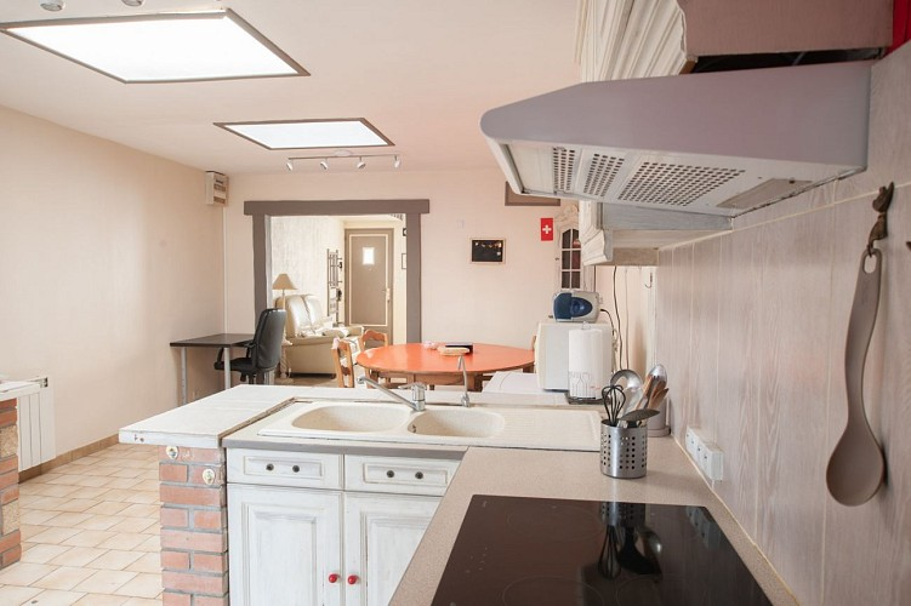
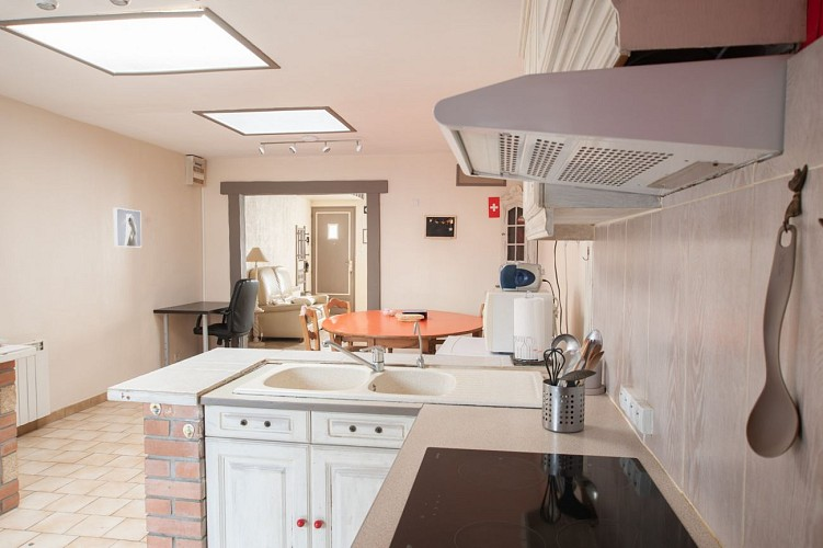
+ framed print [113,207,142,248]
